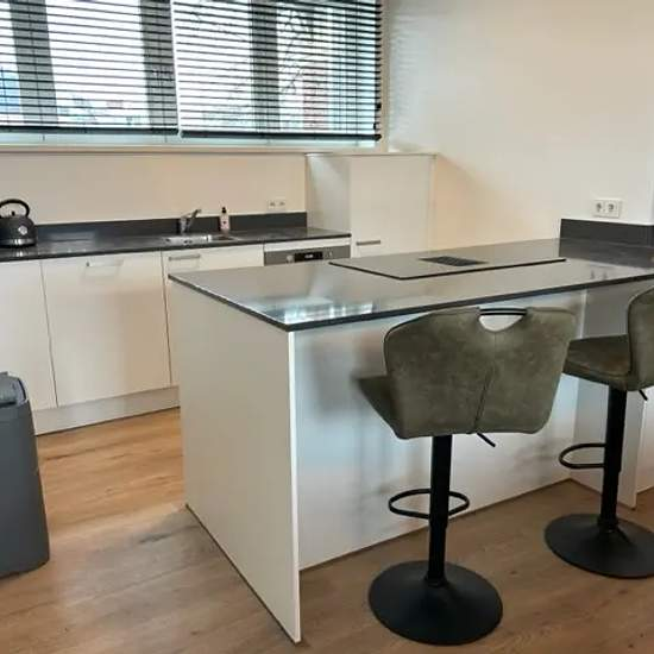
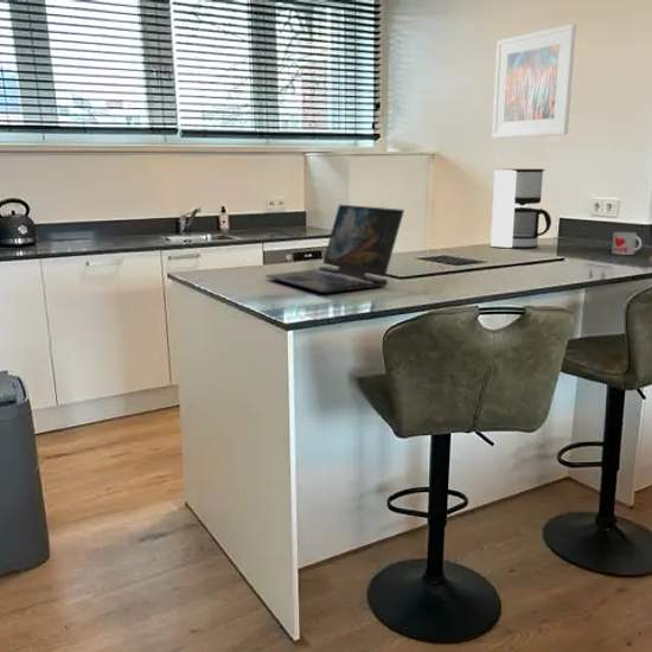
+ coffee maker [490,168,552,249]
+ mug [611,231,643,256]
+ laptop [264,204,405,294]
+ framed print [491,23,577,139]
